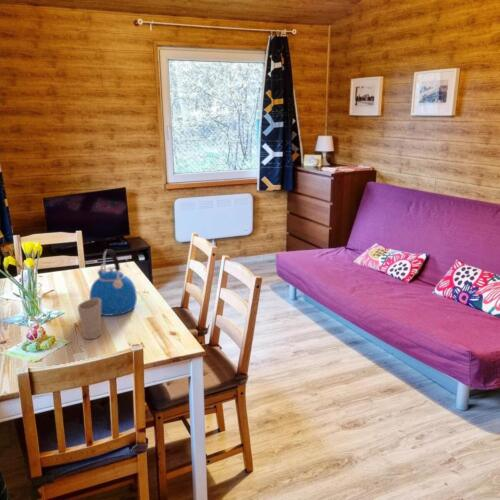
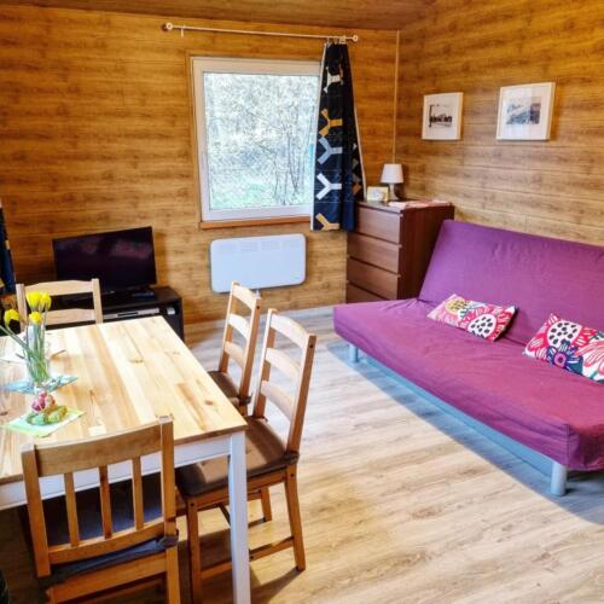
- cup [76,298,102,340]
- kettle [89,248,138,317]
